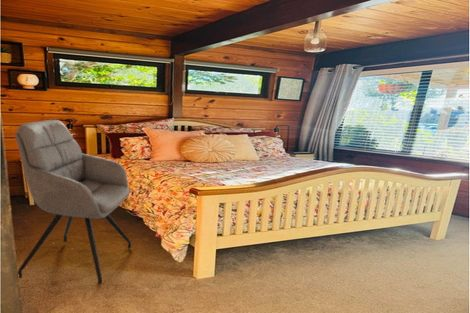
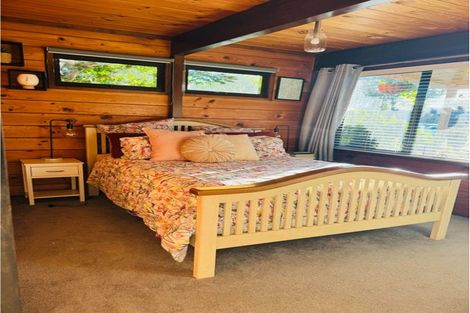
- chair [14,119,132,285]
